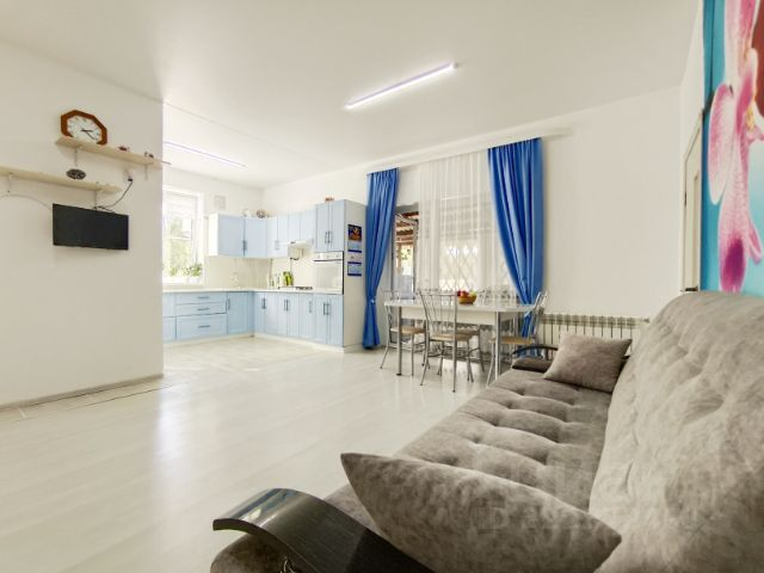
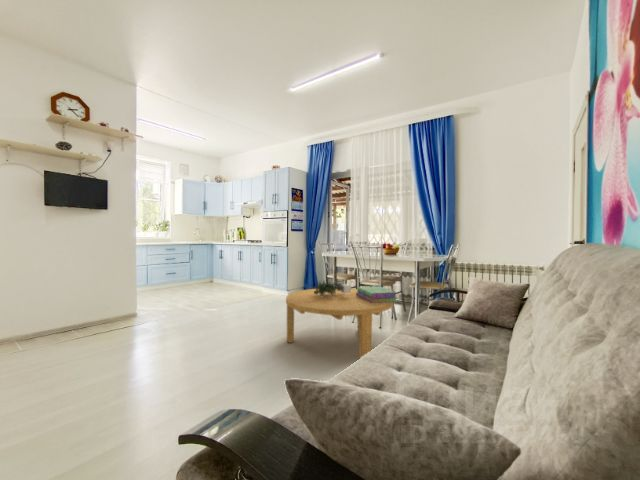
+ potted plant [312,279,352,297]
+ coffee table [285,288,394,360]
+ stack of books [356,285,398,303]
